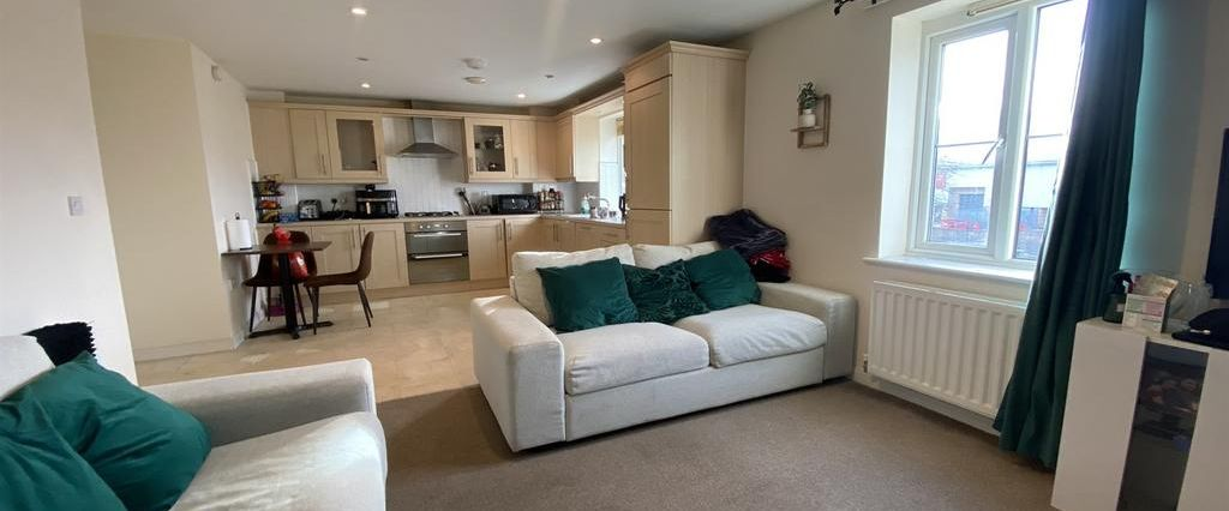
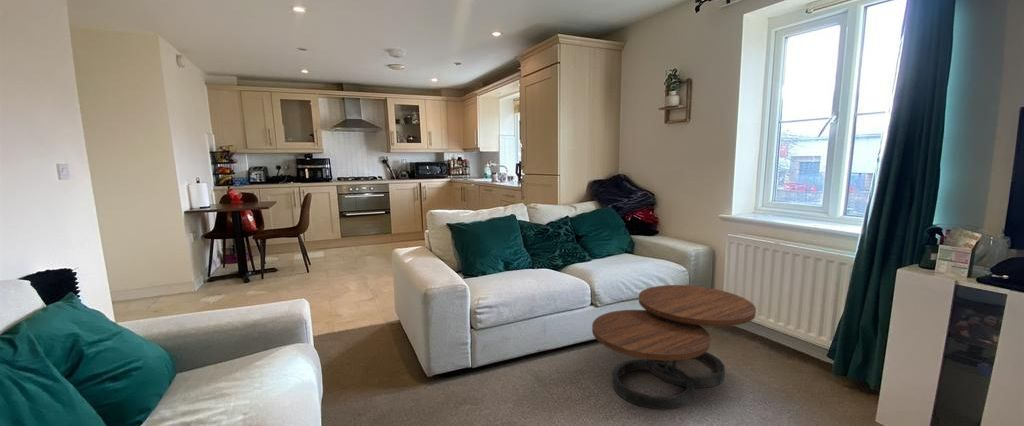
+ coffee table [591,284,757,411]
